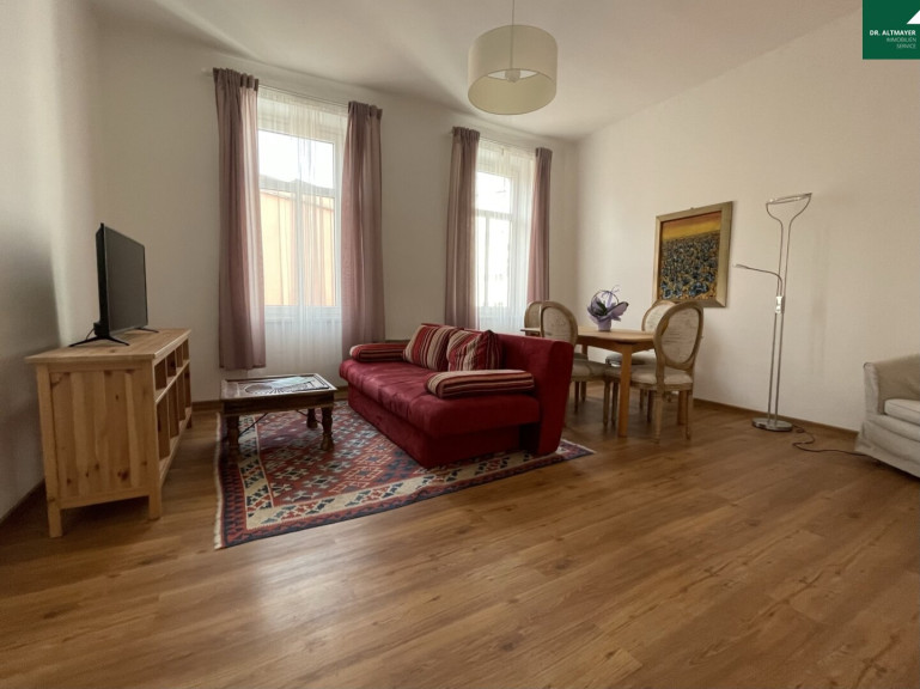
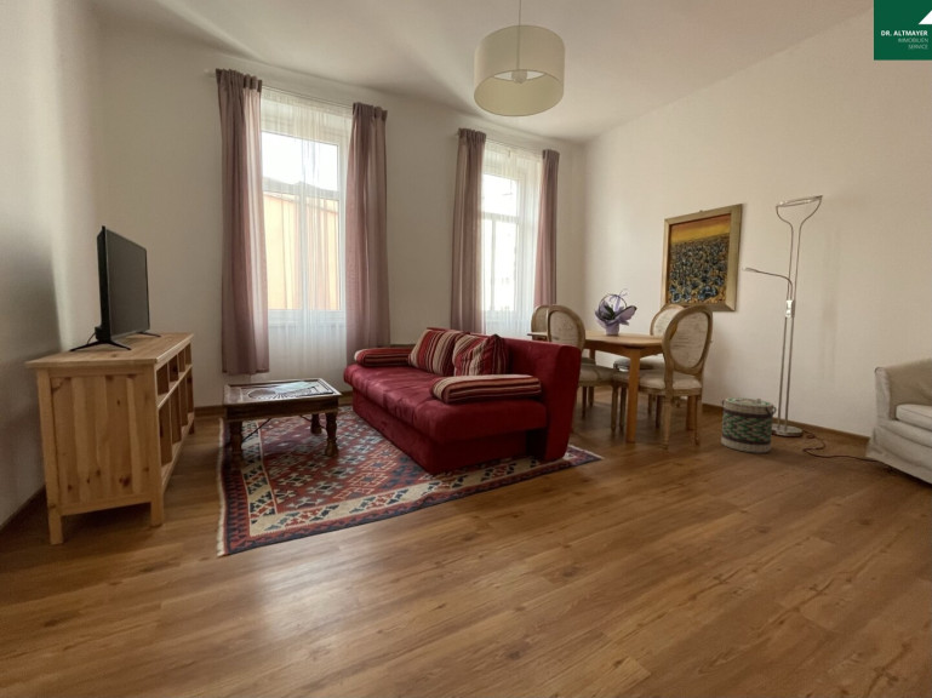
+ basket [720,396,778,454]
